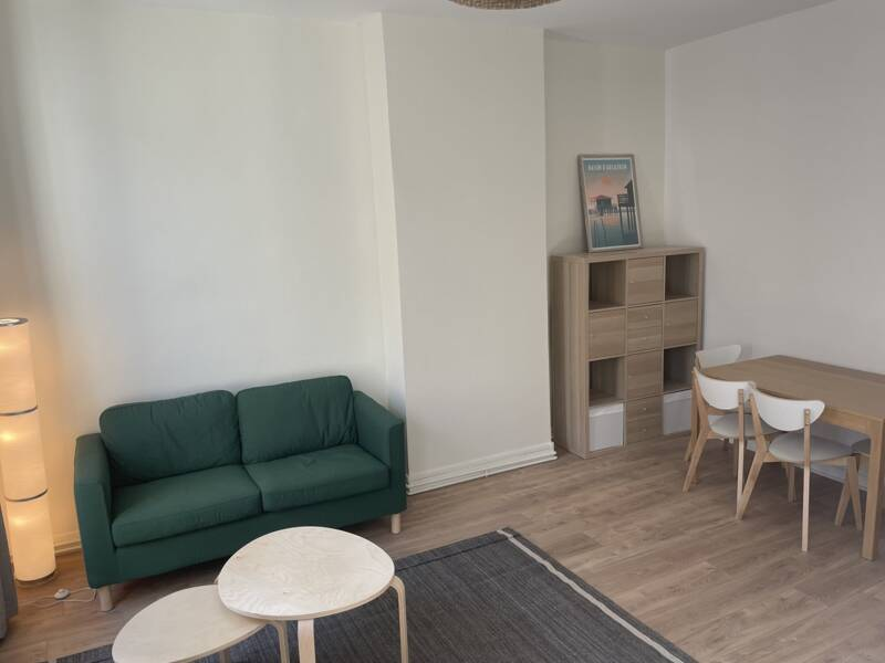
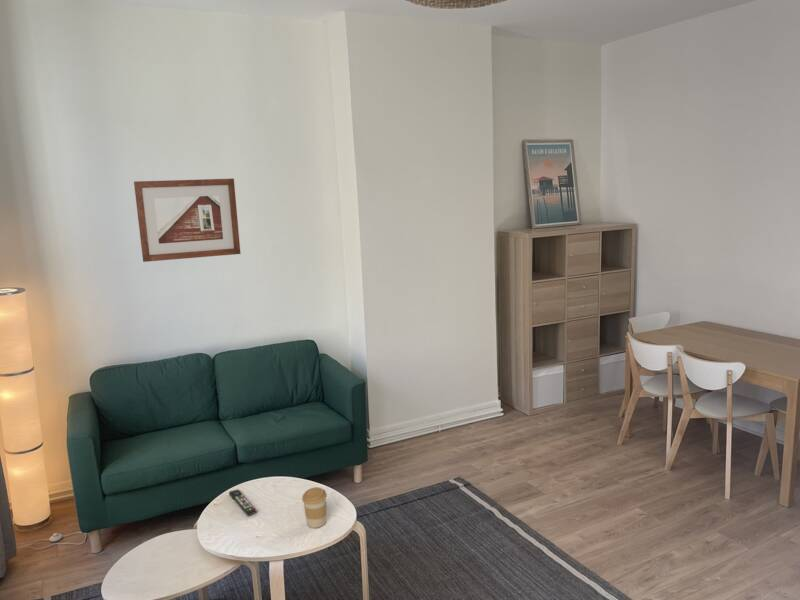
+ picture frame [133,178,242,263]
+ remote control [228,488,258,516]
+ coffee cup [301,486,328,529]
